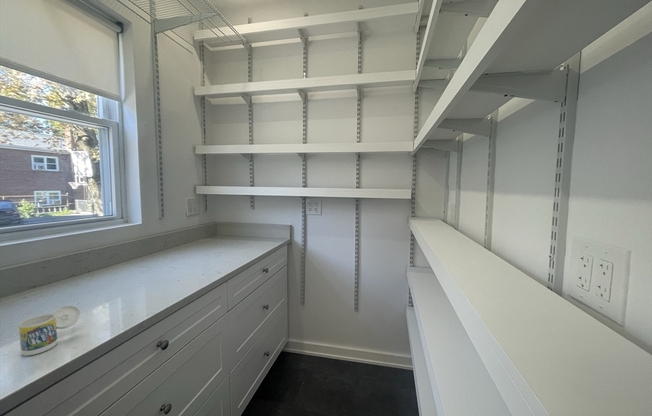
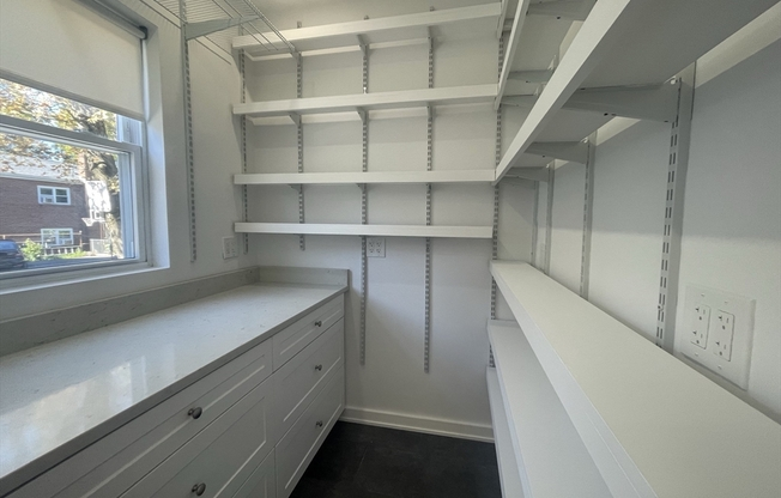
- cup [18,304,81,357]
